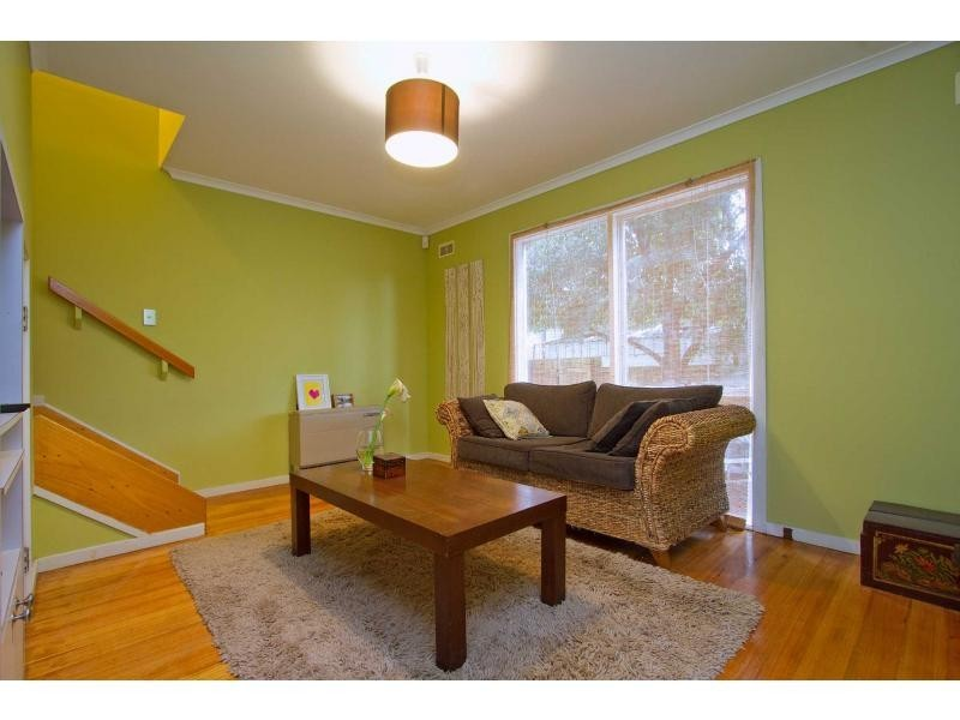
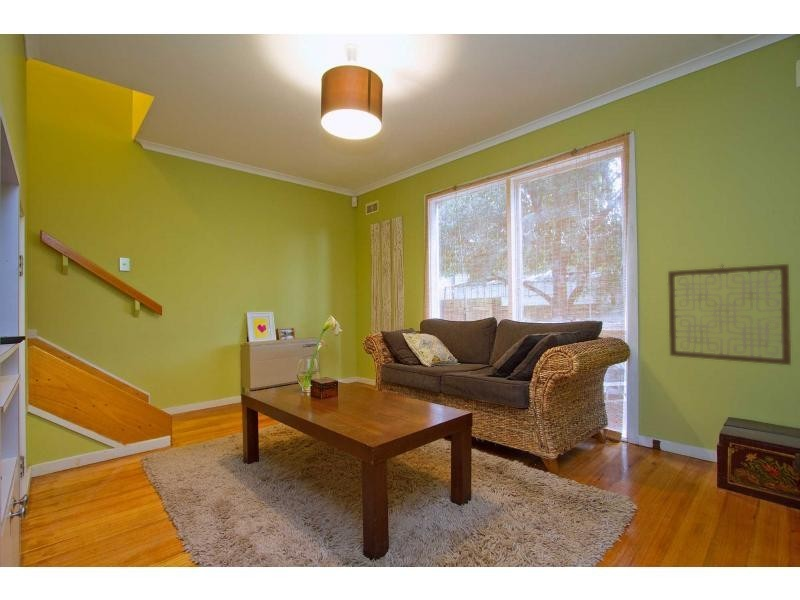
+ wall art [667,263,792,366]
